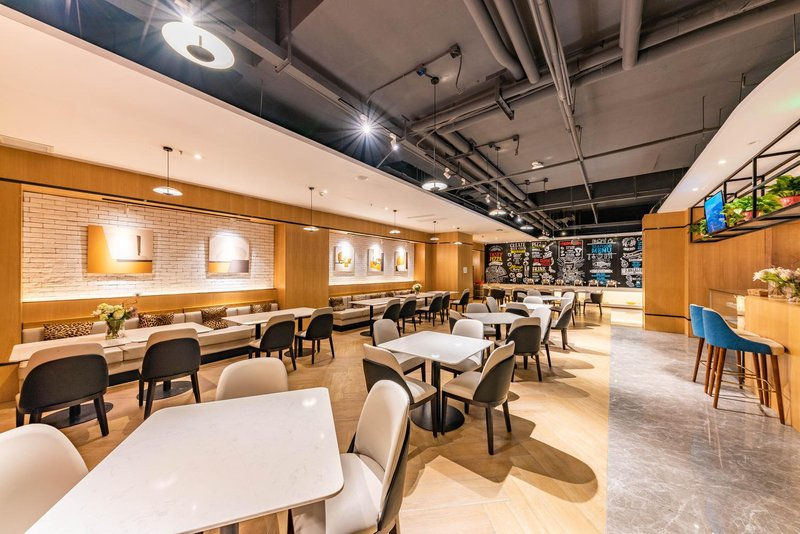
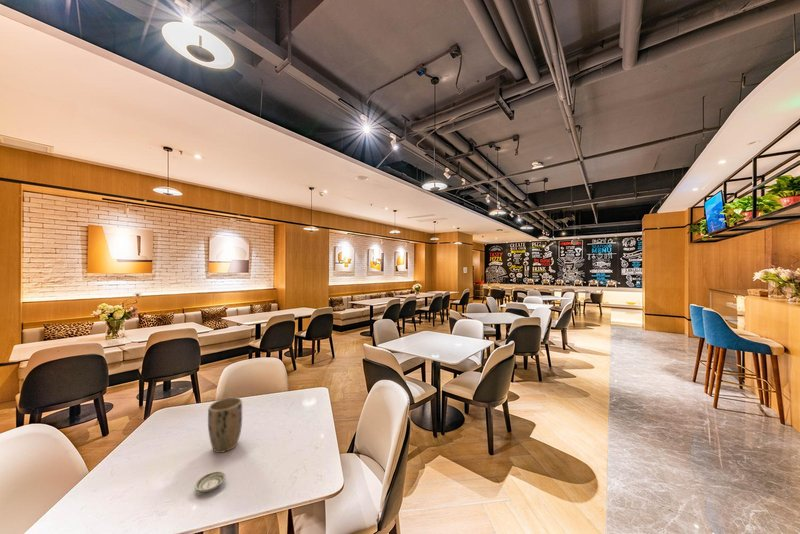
+ plant pot [207,396,243,454]
+ saucer [194,470,227,493]
